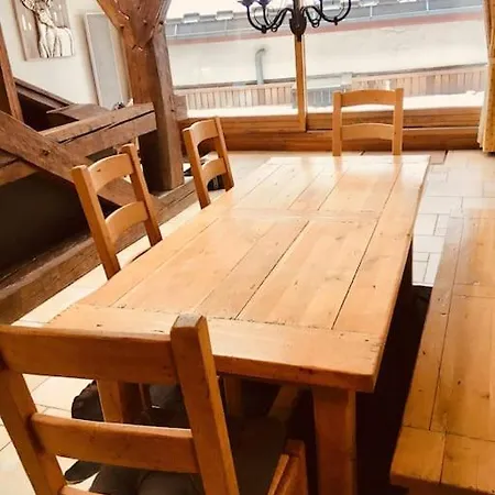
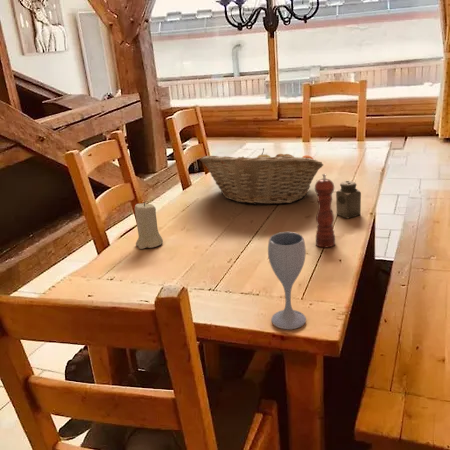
+ salt shaker [335,180,362,219]
+ pepper mill [314,173,336,248]
+ cup [267,231,307,330]
+ candle [134,201,164,250]
+ fruit basket [199,147,324,206]
